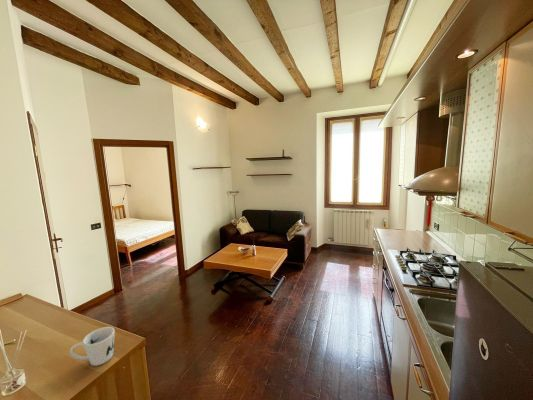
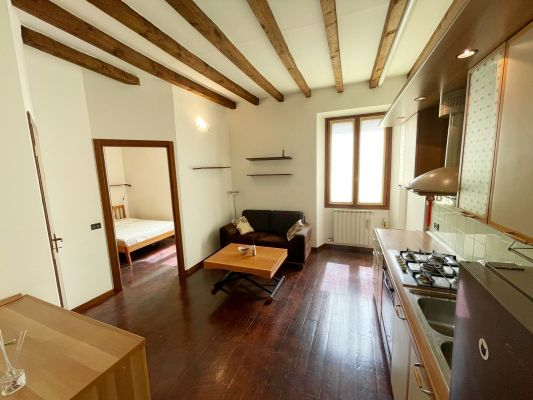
- mug [69,326,116,367]
